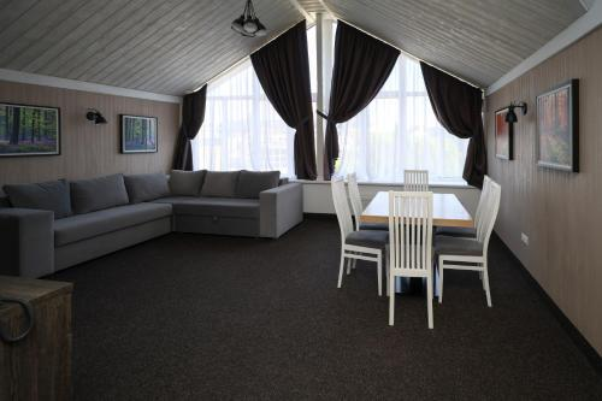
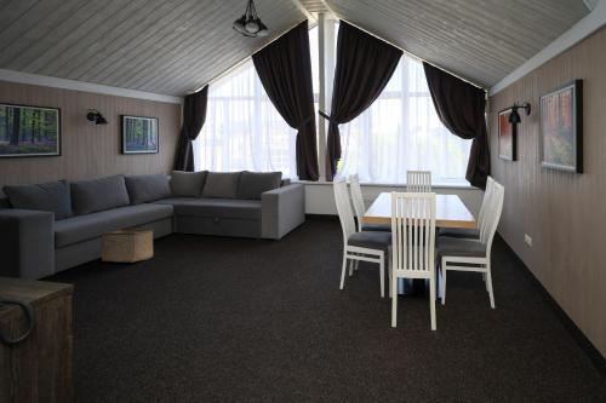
+ storage bin [99,229,154,264]
